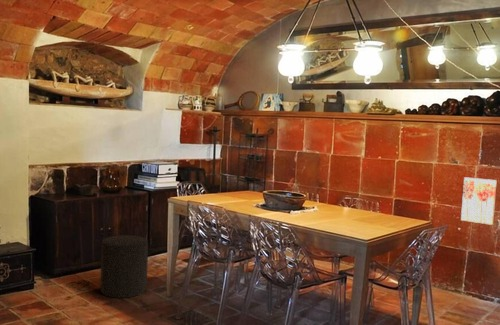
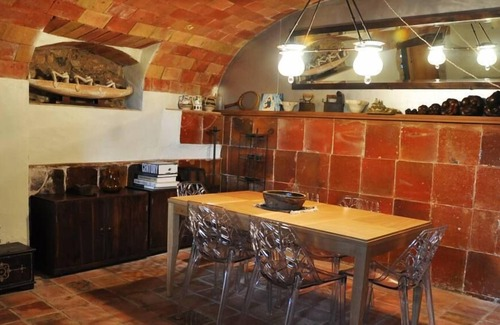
- stool [99,234,149,299]
- wall art [460,176,498,226]
